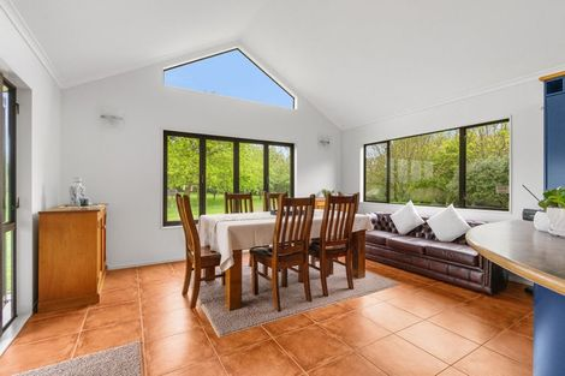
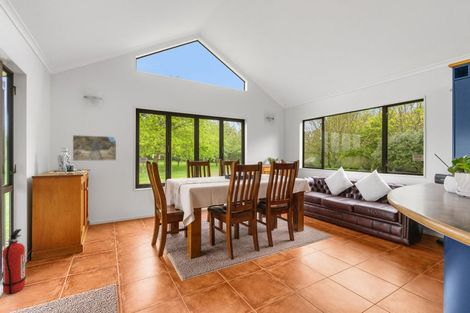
+ fire extinguisher [1,228,27,295]
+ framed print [72,134,117,162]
